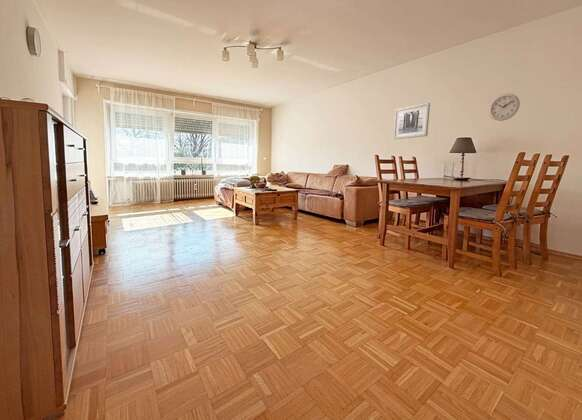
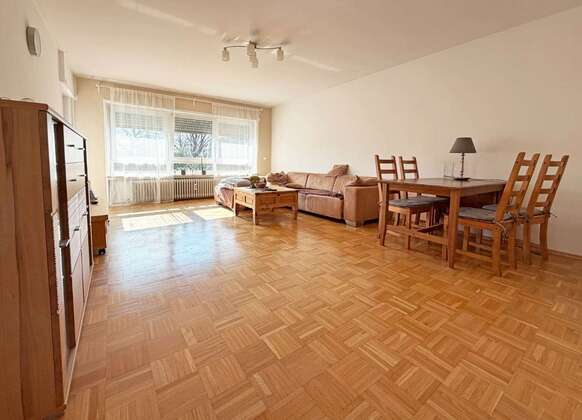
- wall art [392,102,431,140]
- wall clock [488,93,521,122]
